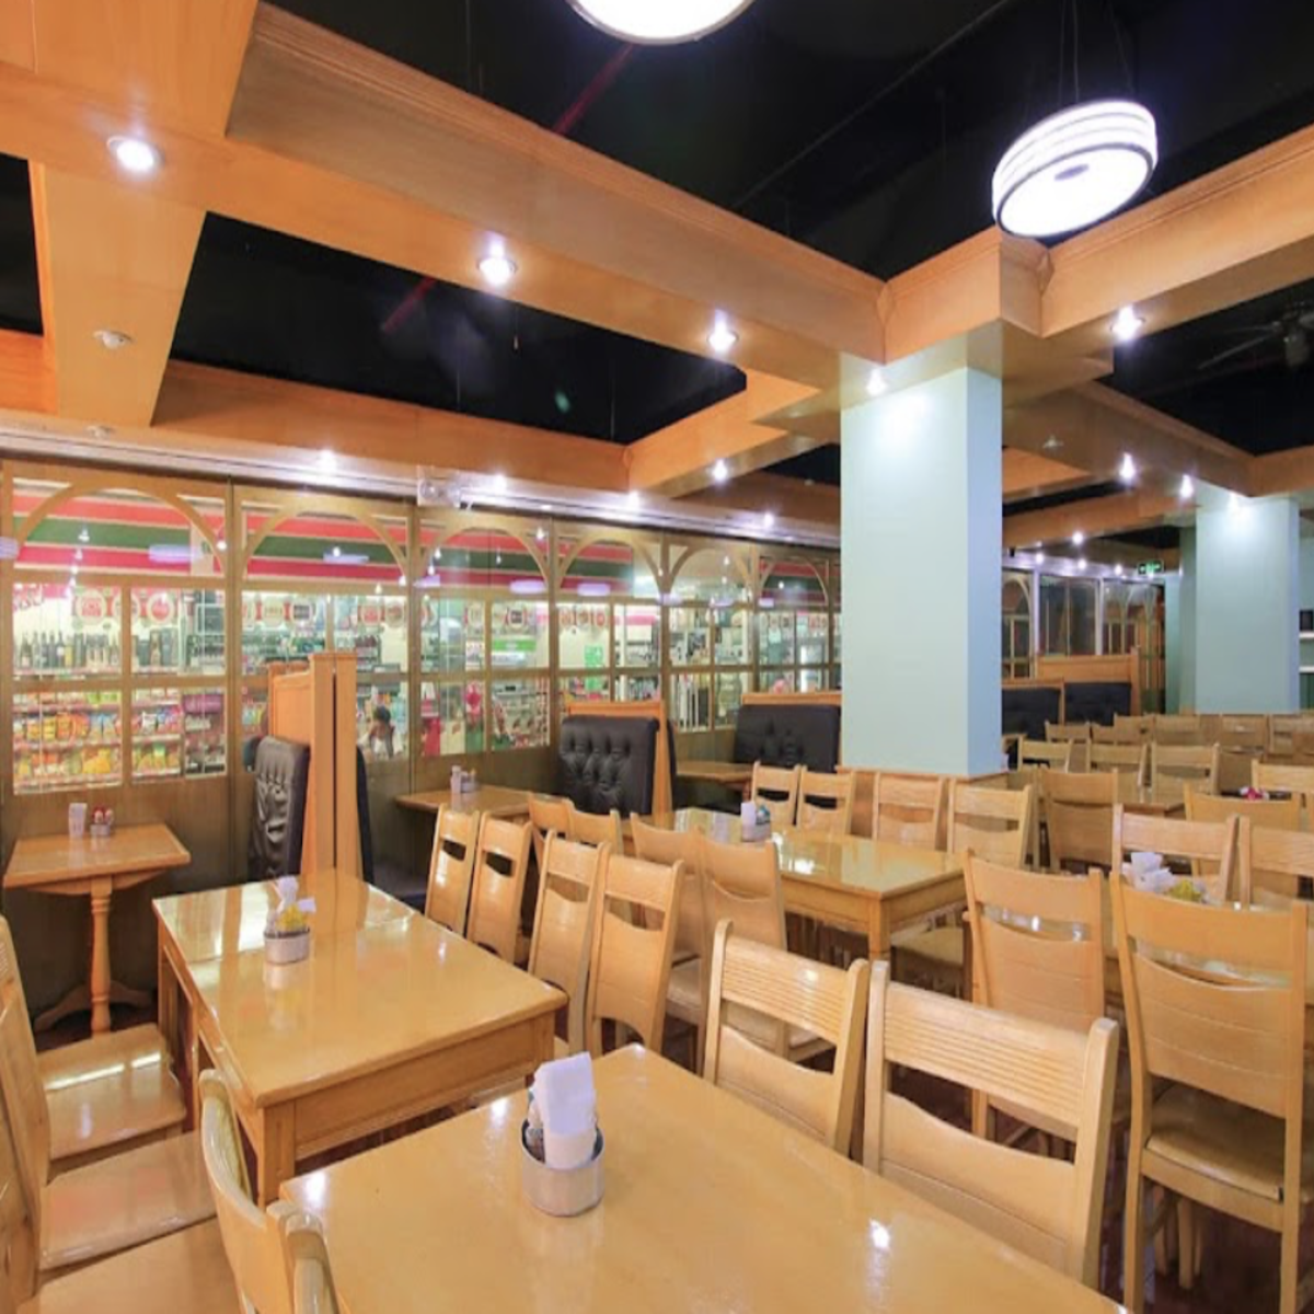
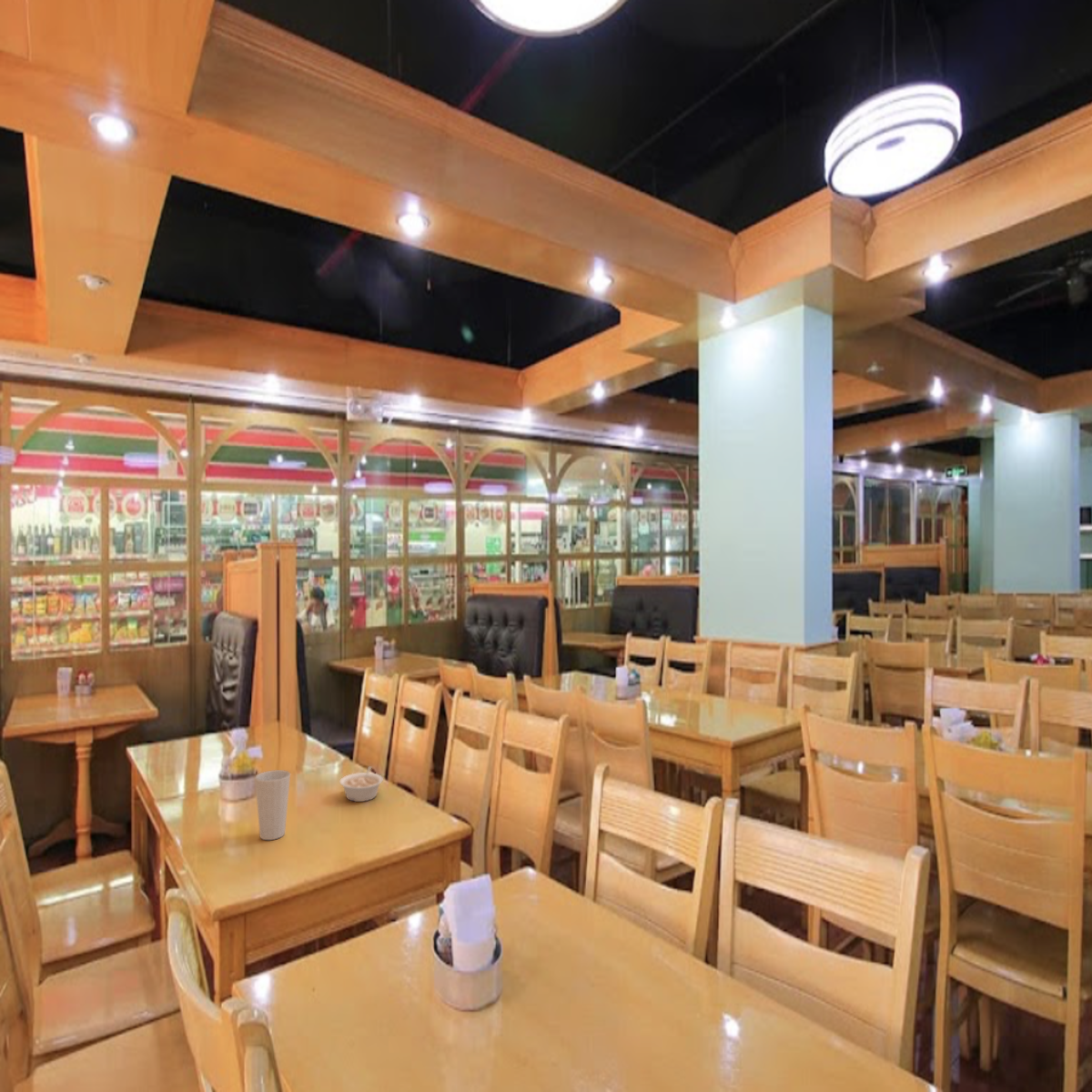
+ cup [254,769,291,841]
+ legume [339,765,384,803]
